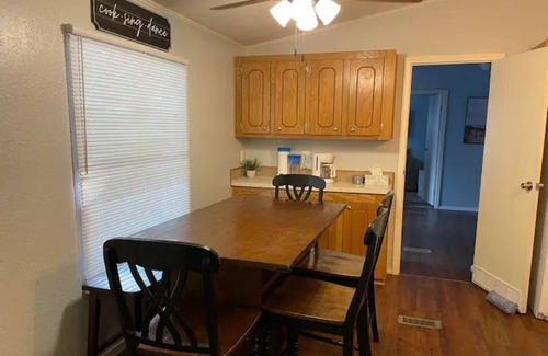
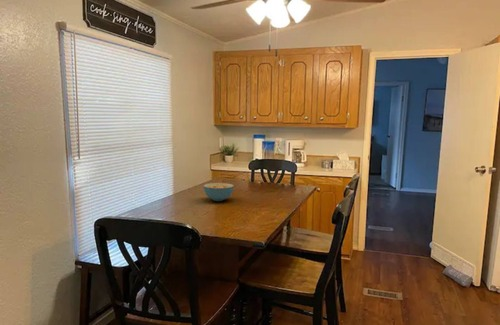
+ cereal bowl [202,182,235,202]
